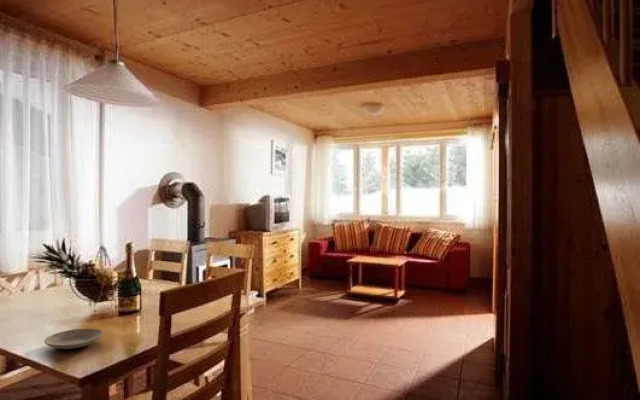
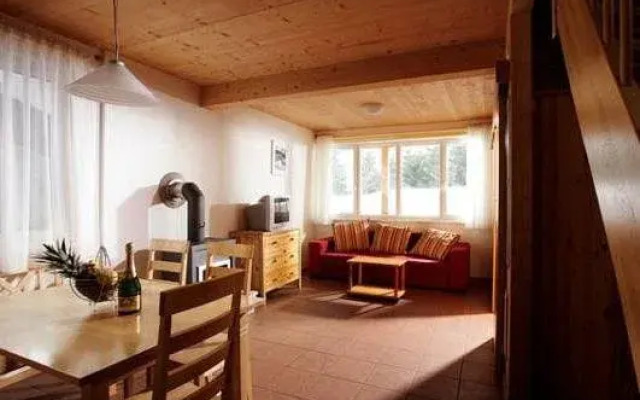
- plate [43,328,104,350]
